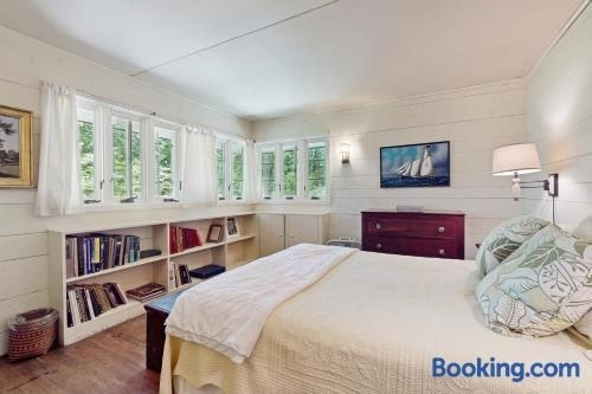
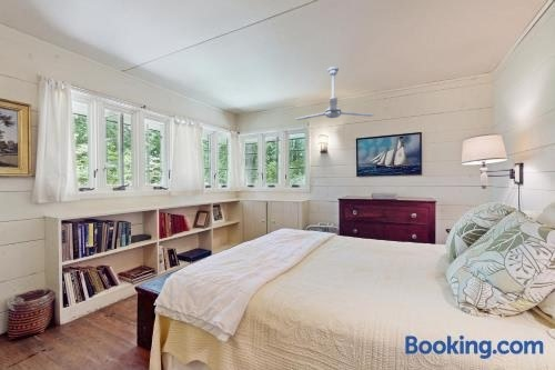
+ ceiling fan [294,66,375,121]
